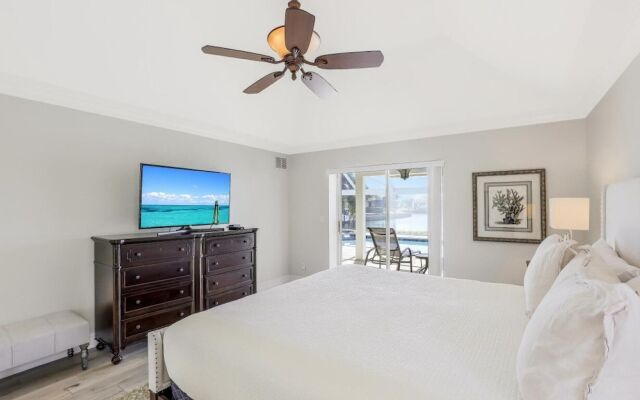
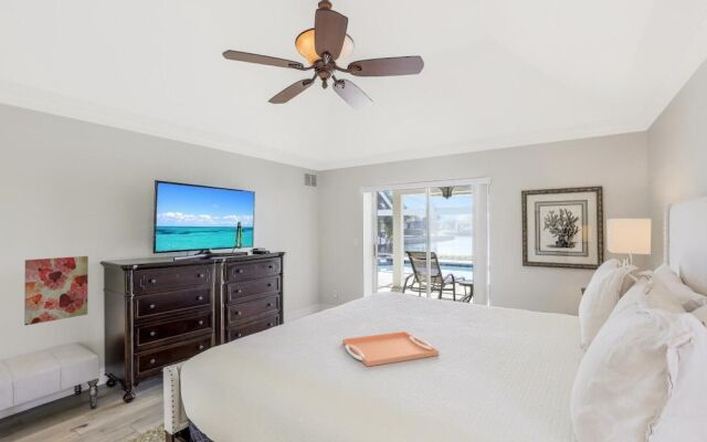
+ wall art [23,255,89,326]
+ serving tray [341,330,440,368]
